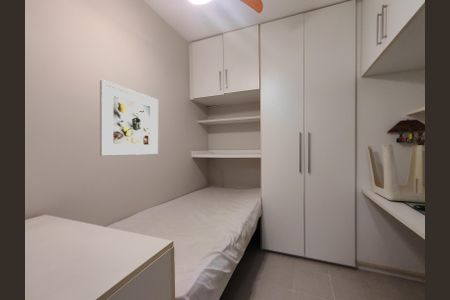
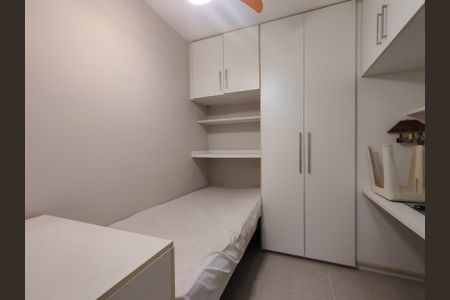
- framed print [99,79,159,156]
